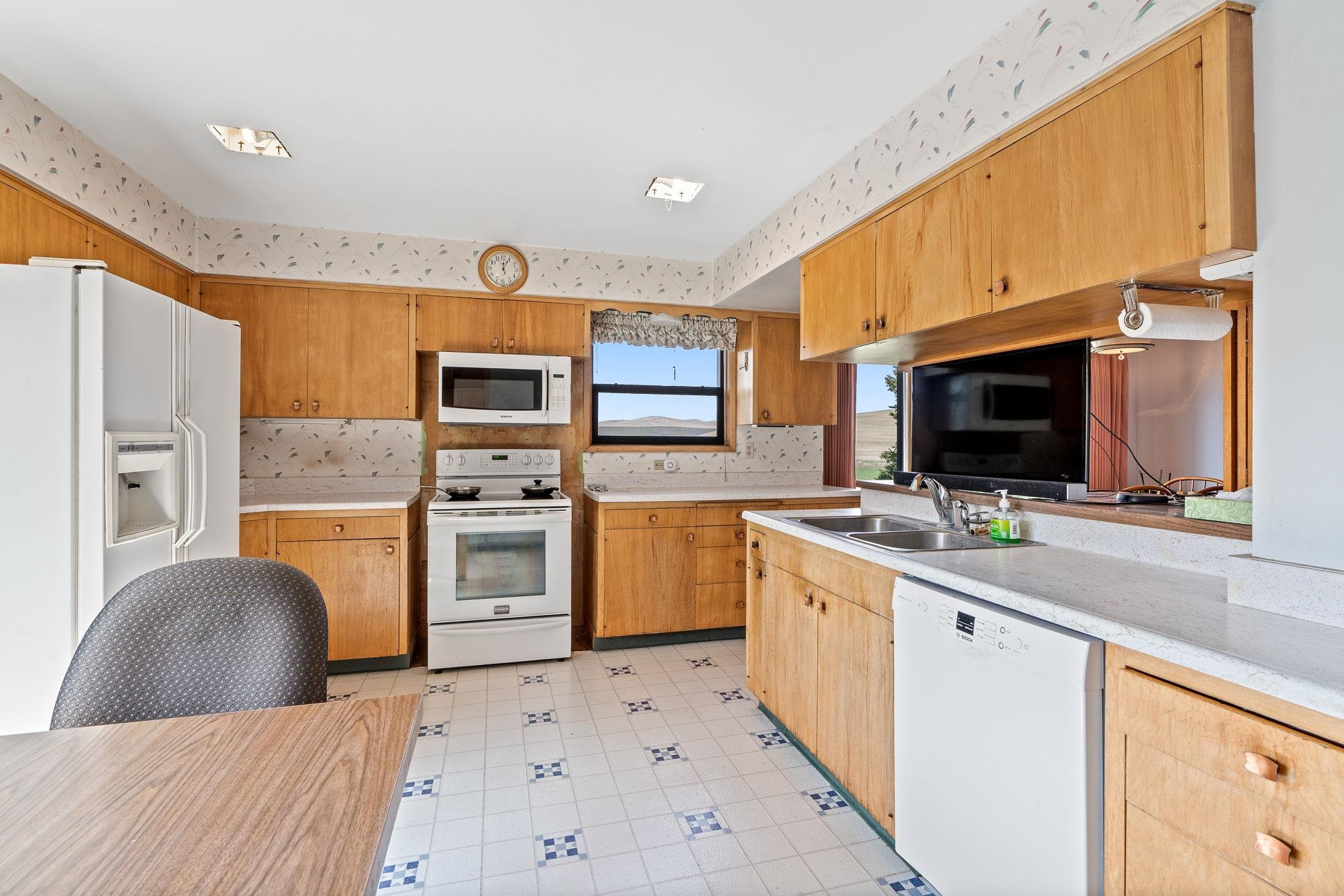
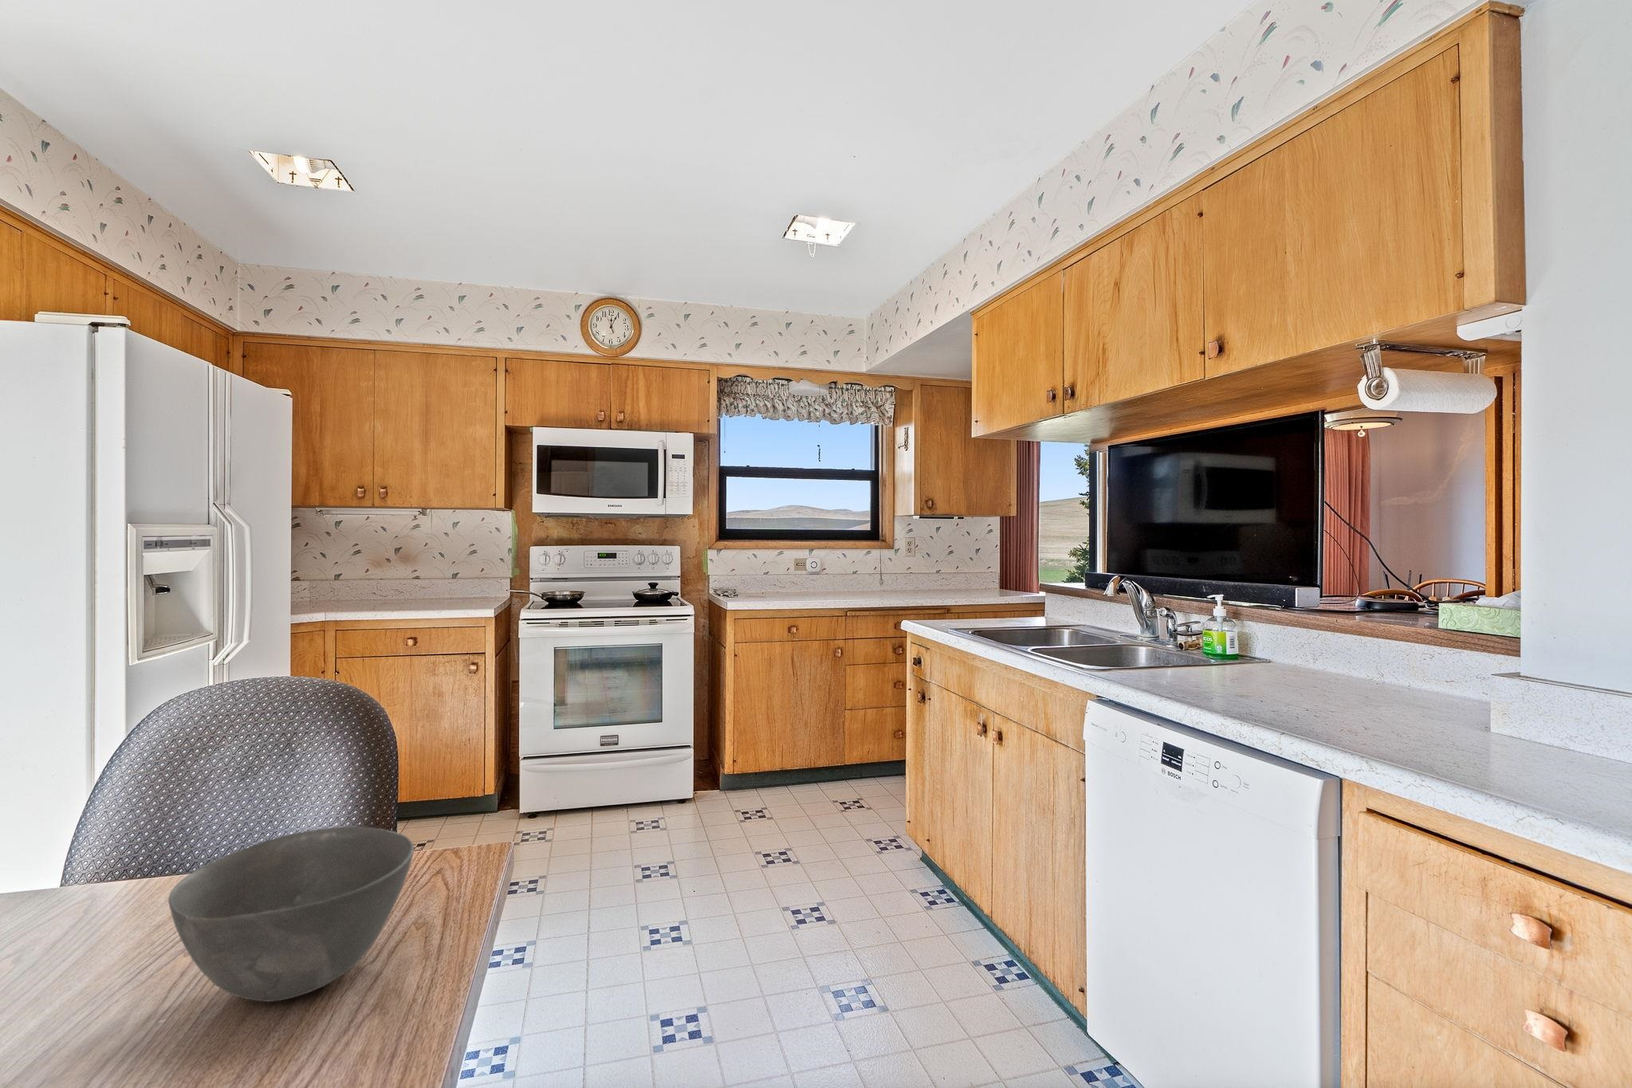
+ bowl [168,826,414,1003]
